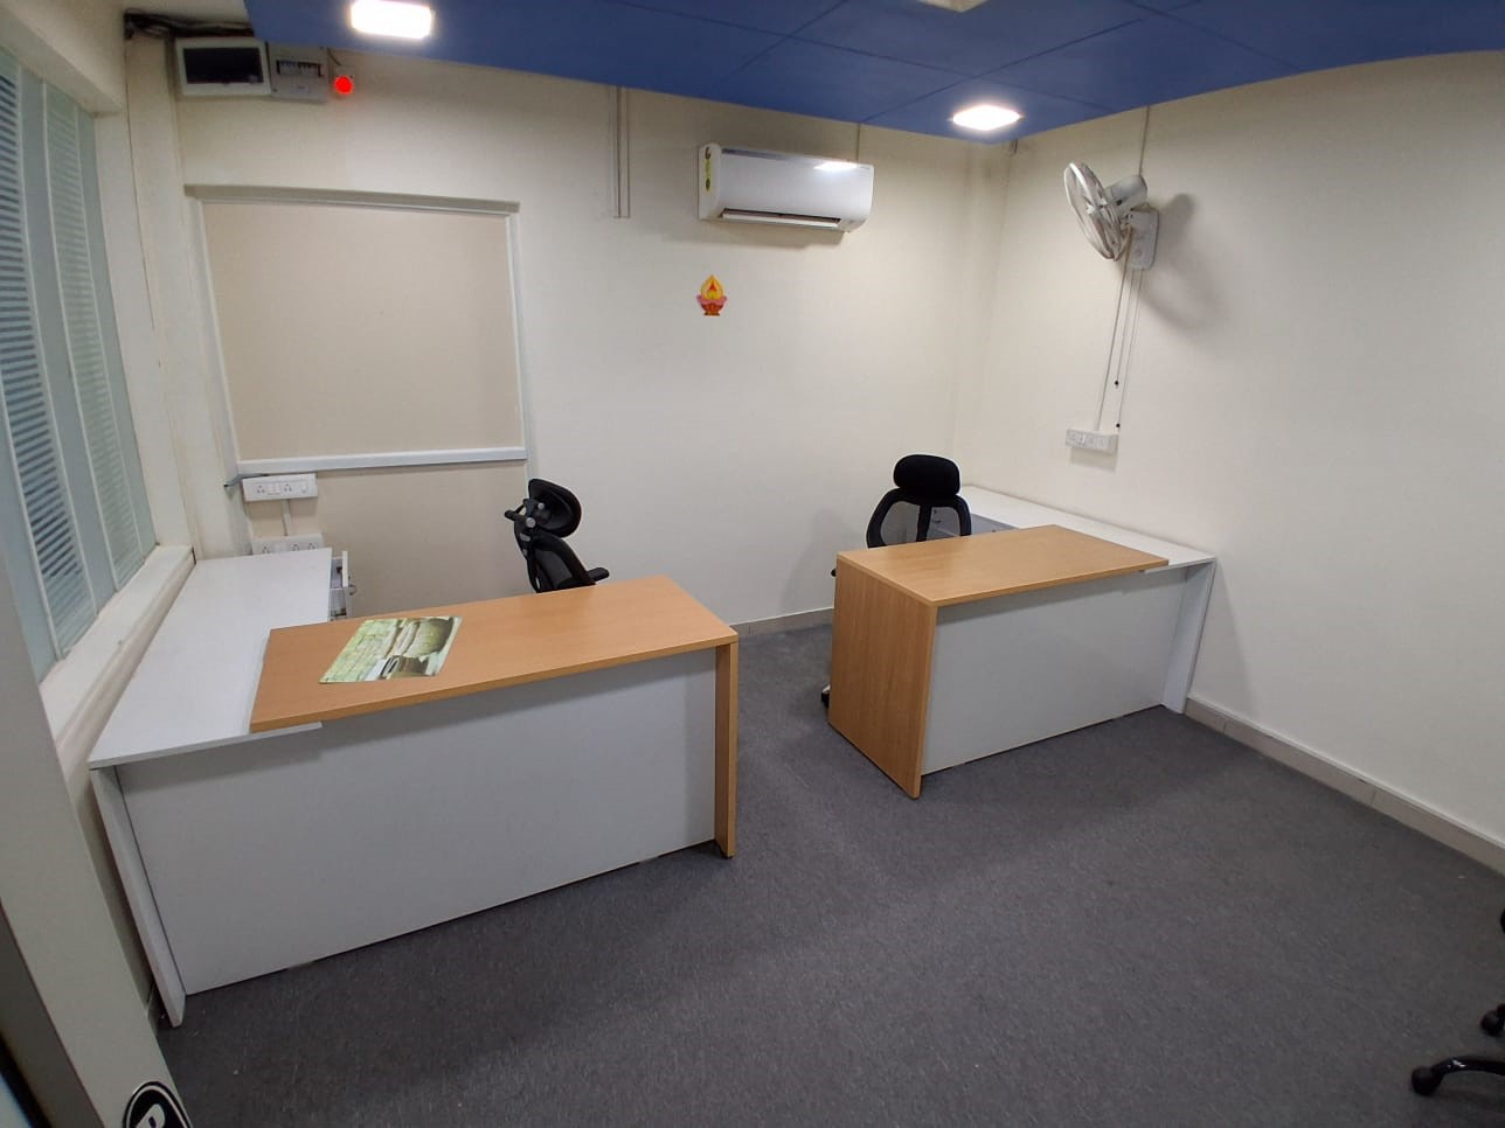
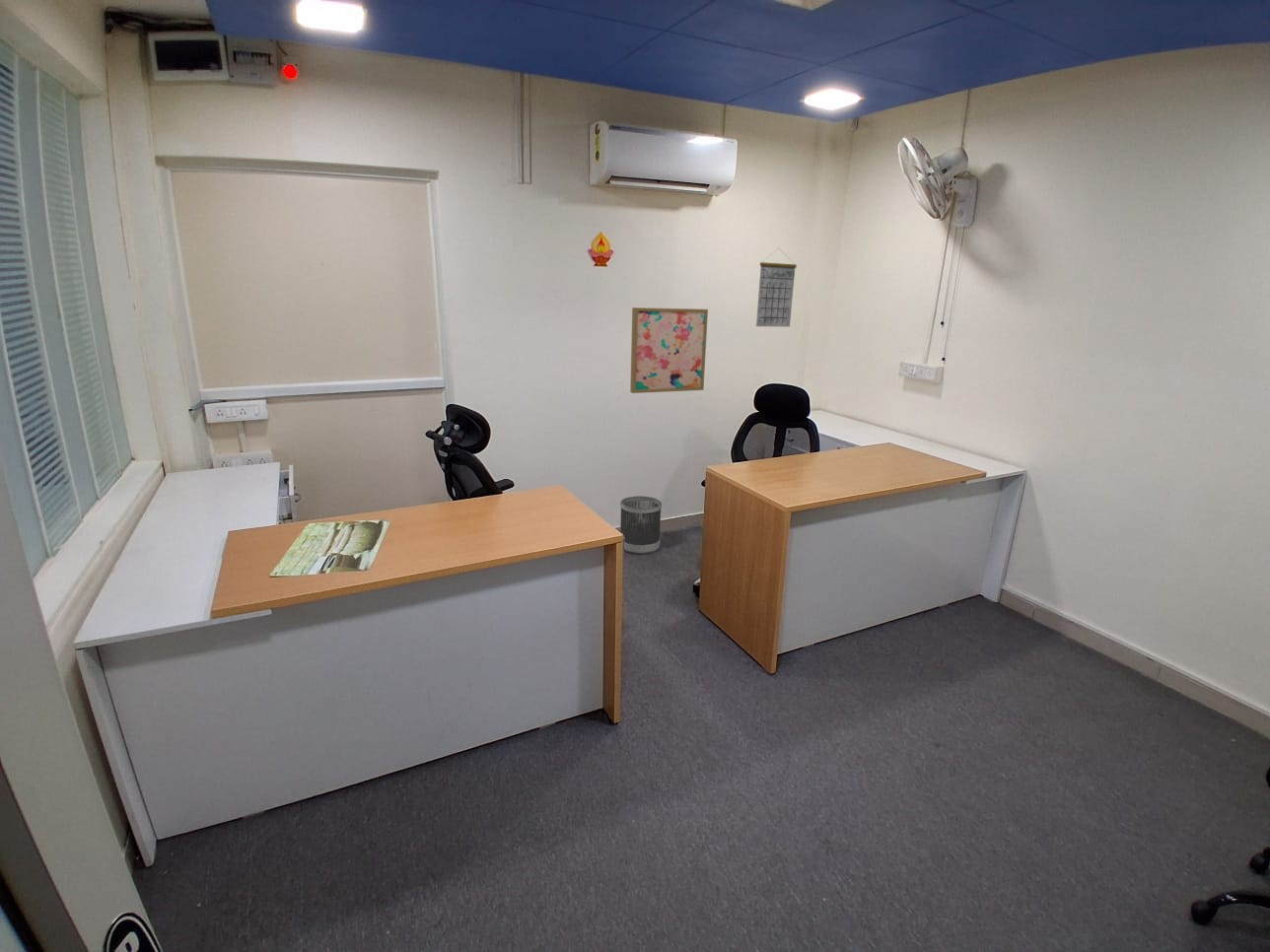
+ wastebasket [619,495,663,555]
+ calendar [755,247,798,328]
+ wall art [629,306,709,394]
